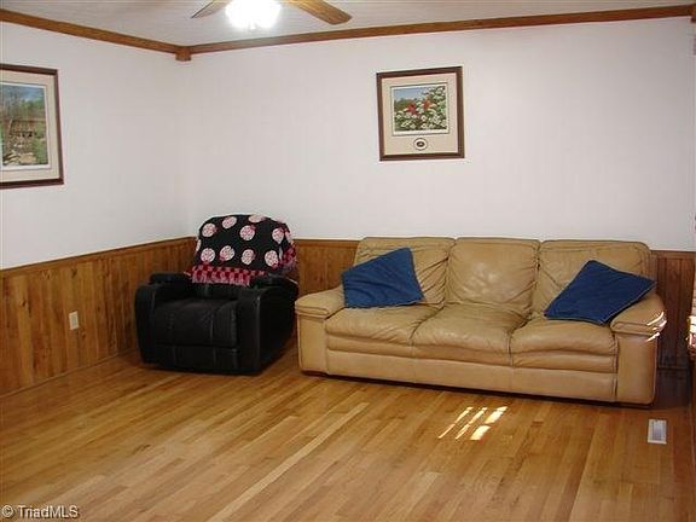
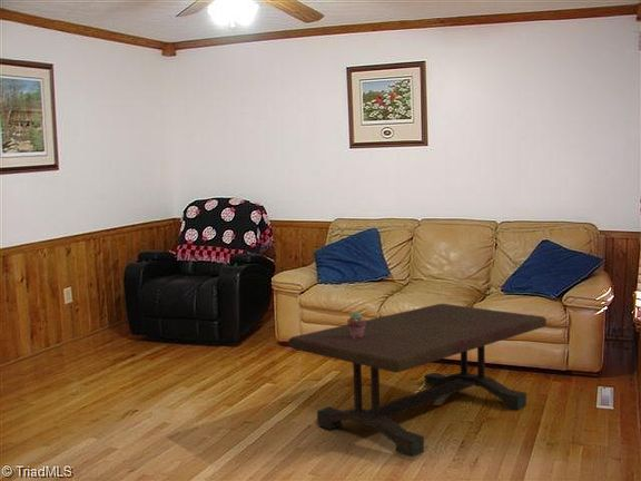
+ potted succulent [346,311,367,337]
+ coffee table [287,303,548,459]
